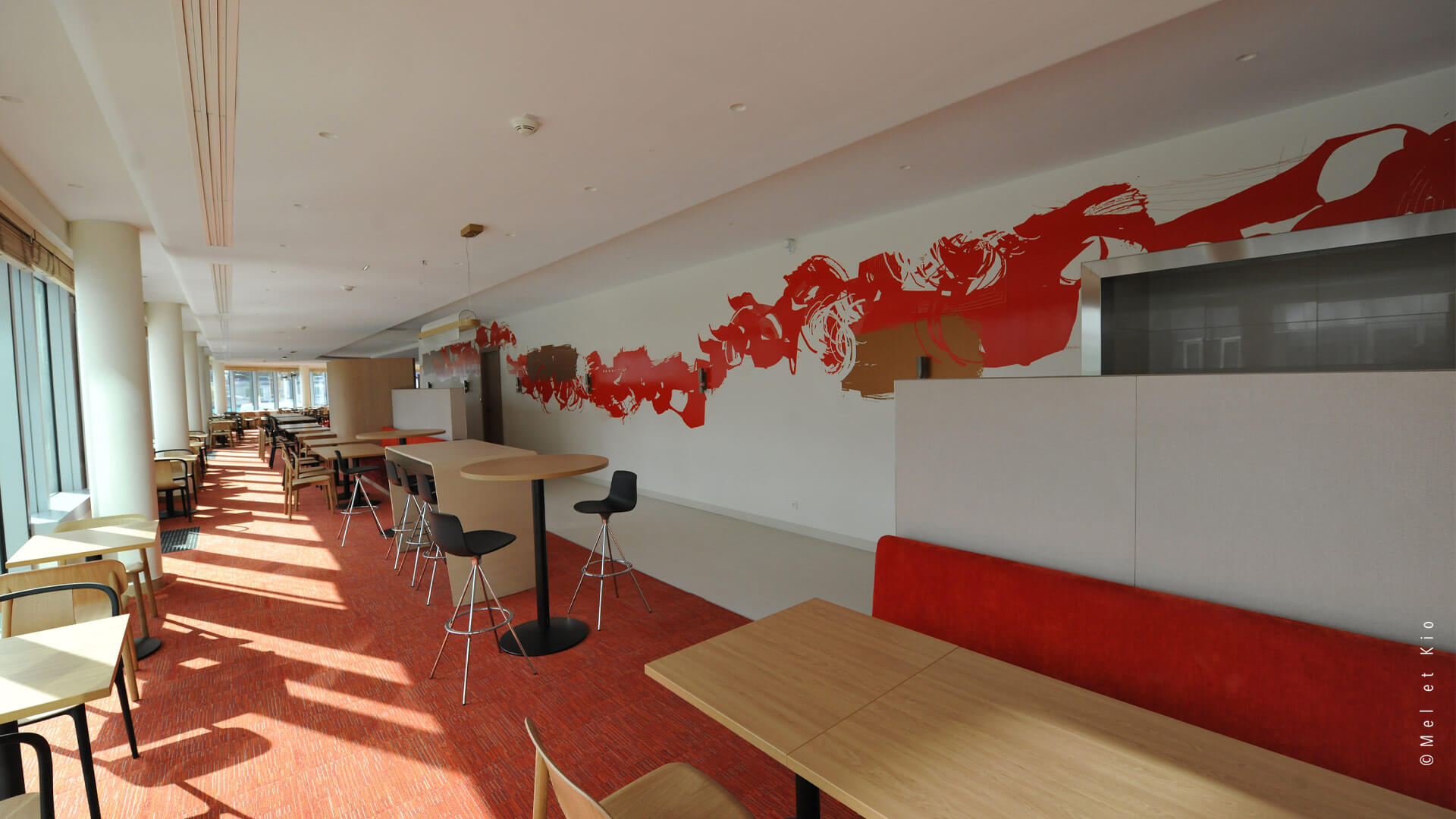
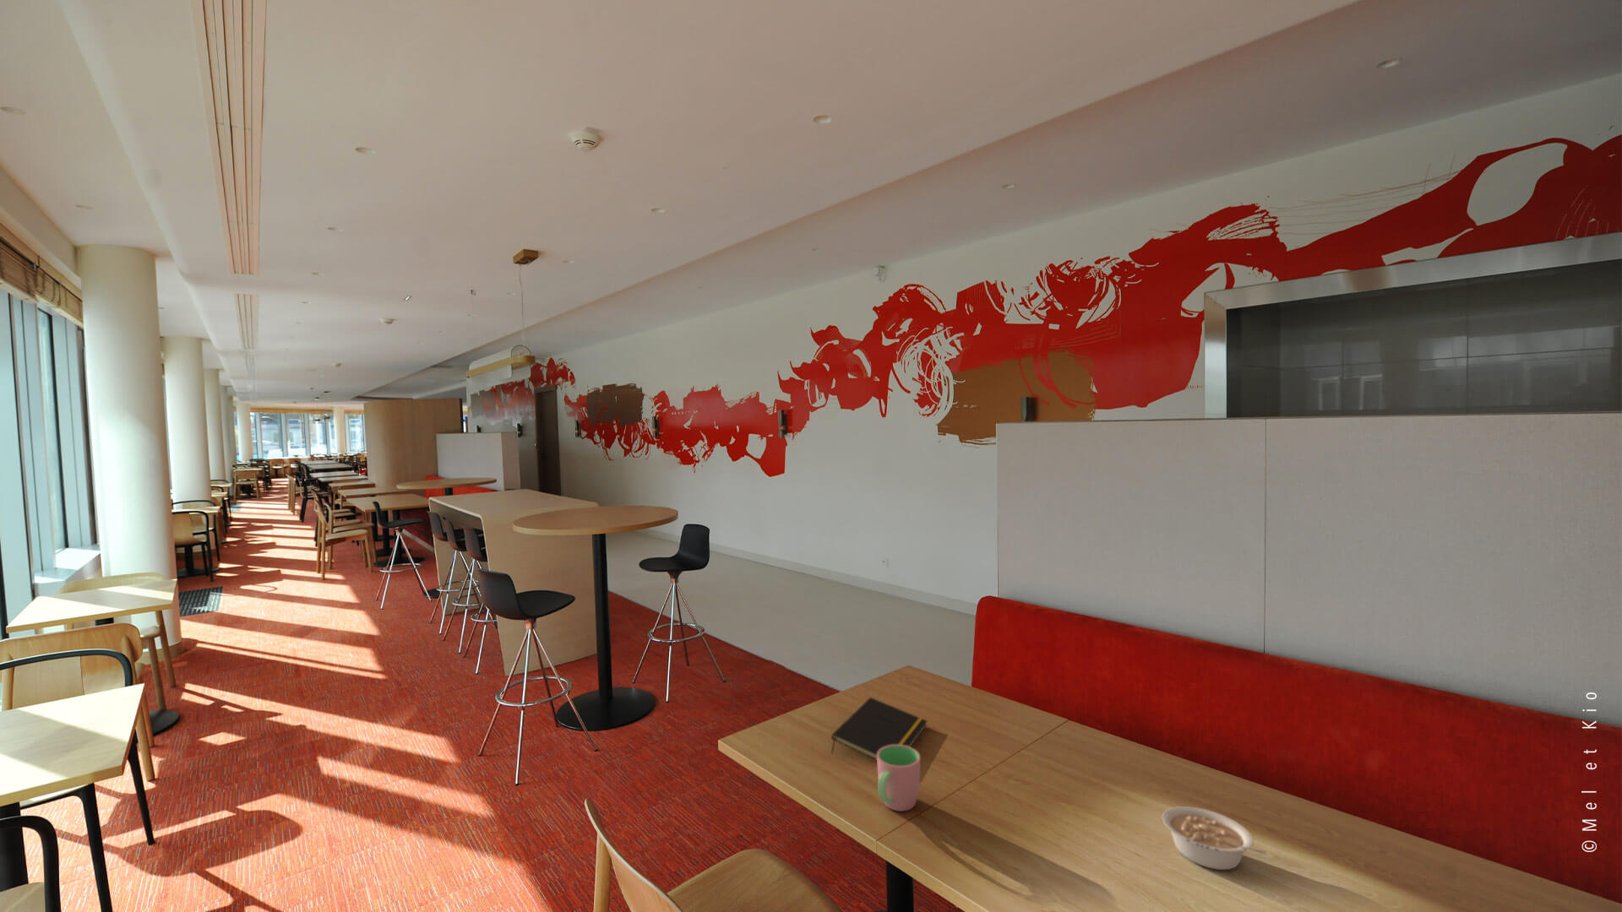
+ notepad [830,697,928,761]
+ cup [876,745,921,813]
+ legume [1162,805,1268,871]
